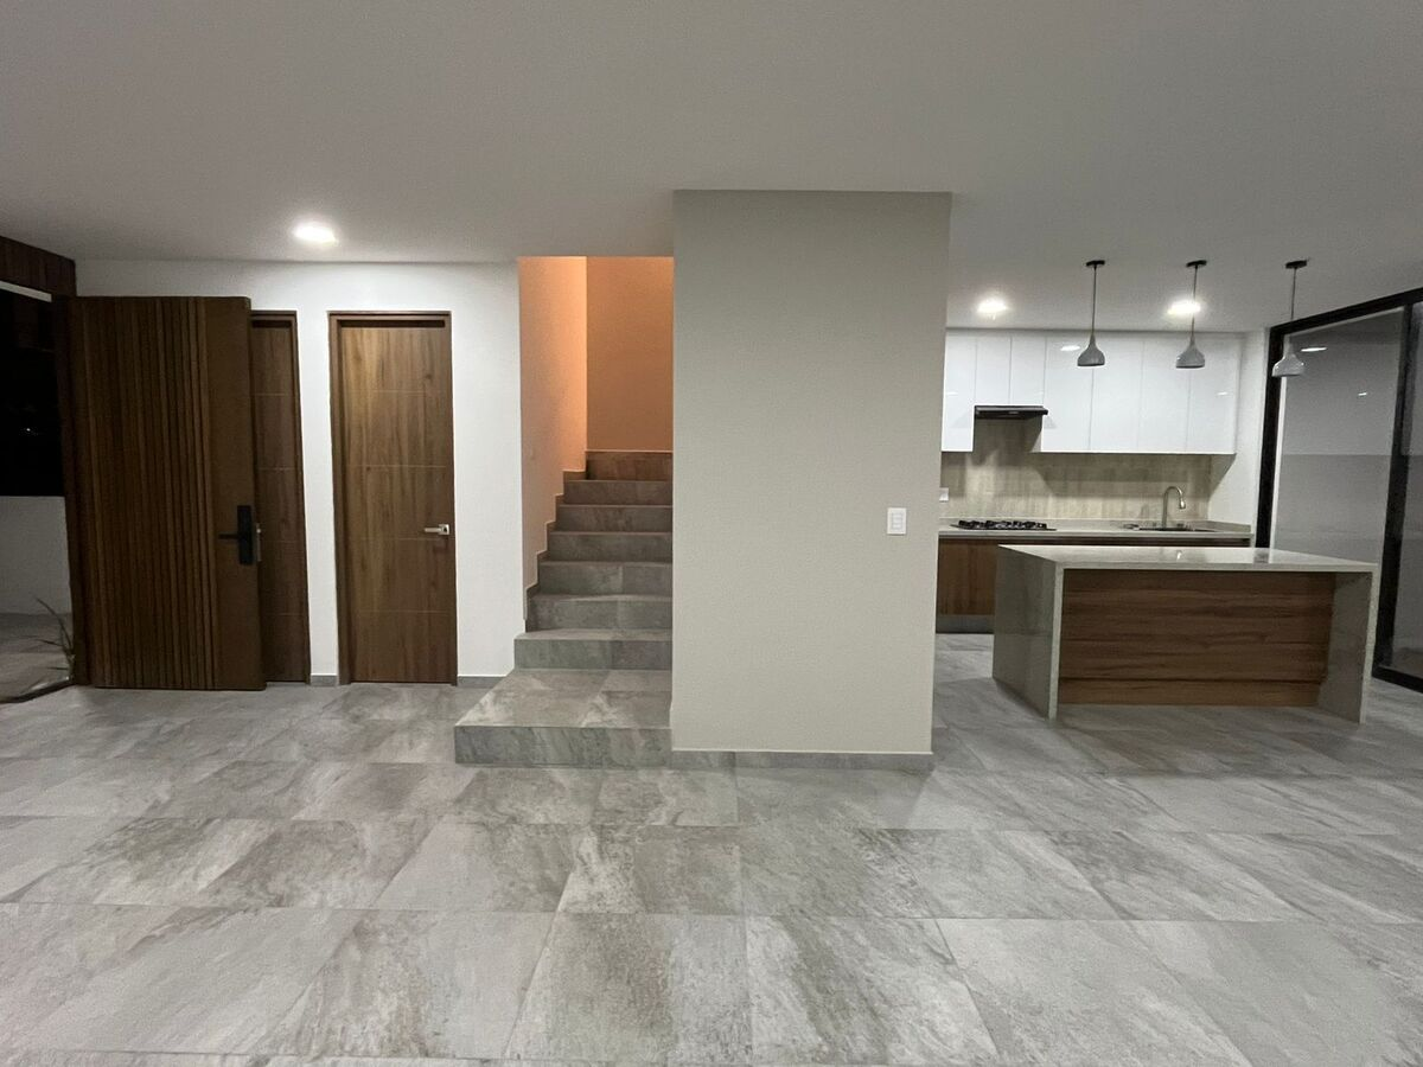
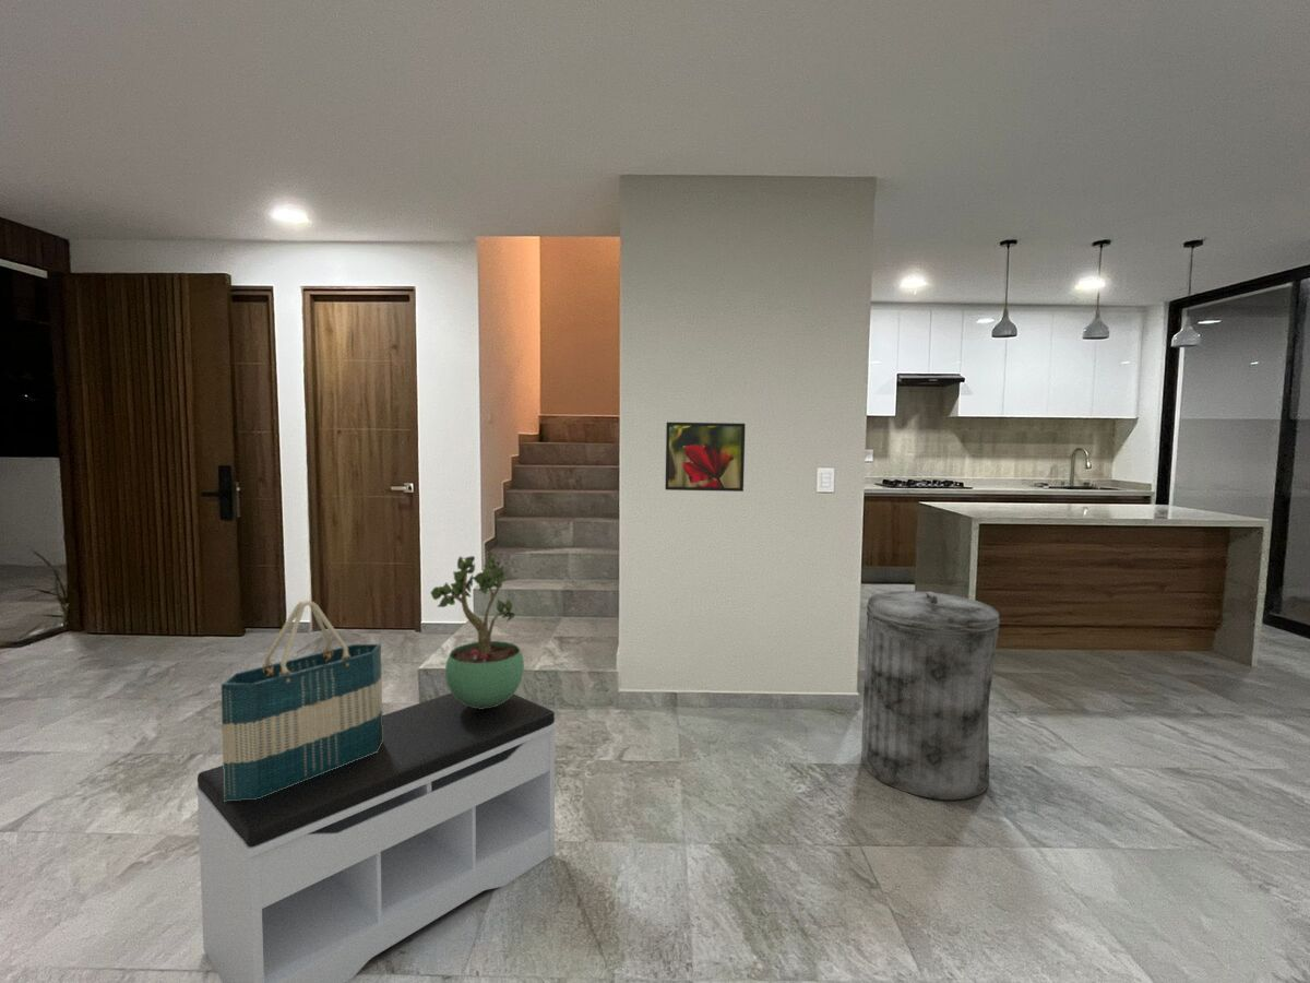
+ tote bag [221,600,383,802]
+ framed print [664,422,747,493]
+ trash can [860,590,1001,801]
+ bench [194,692,558,983]
+ potted plant [430,554,525,709]
